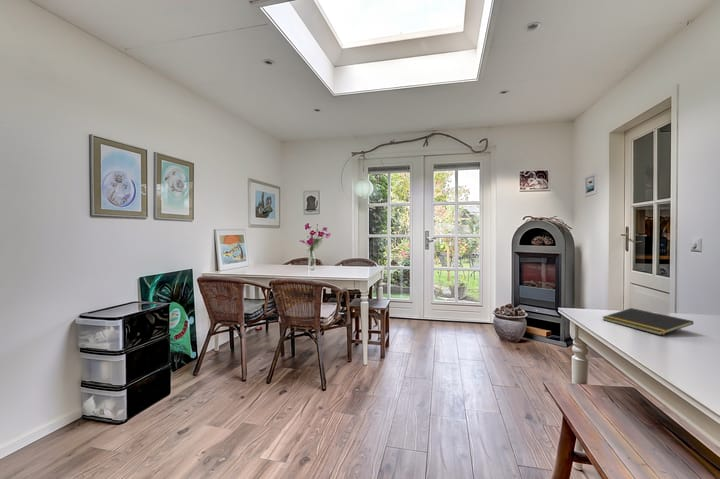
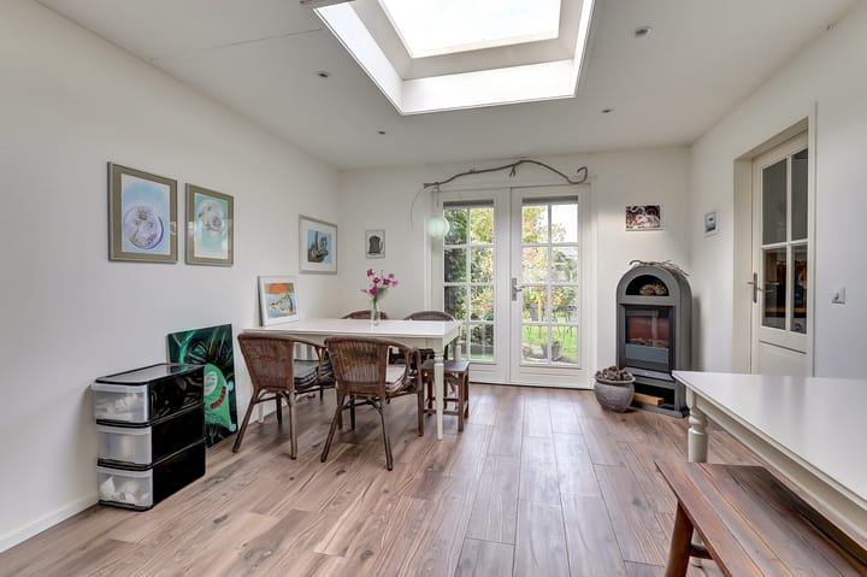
- notepad [602,307,694,336]
